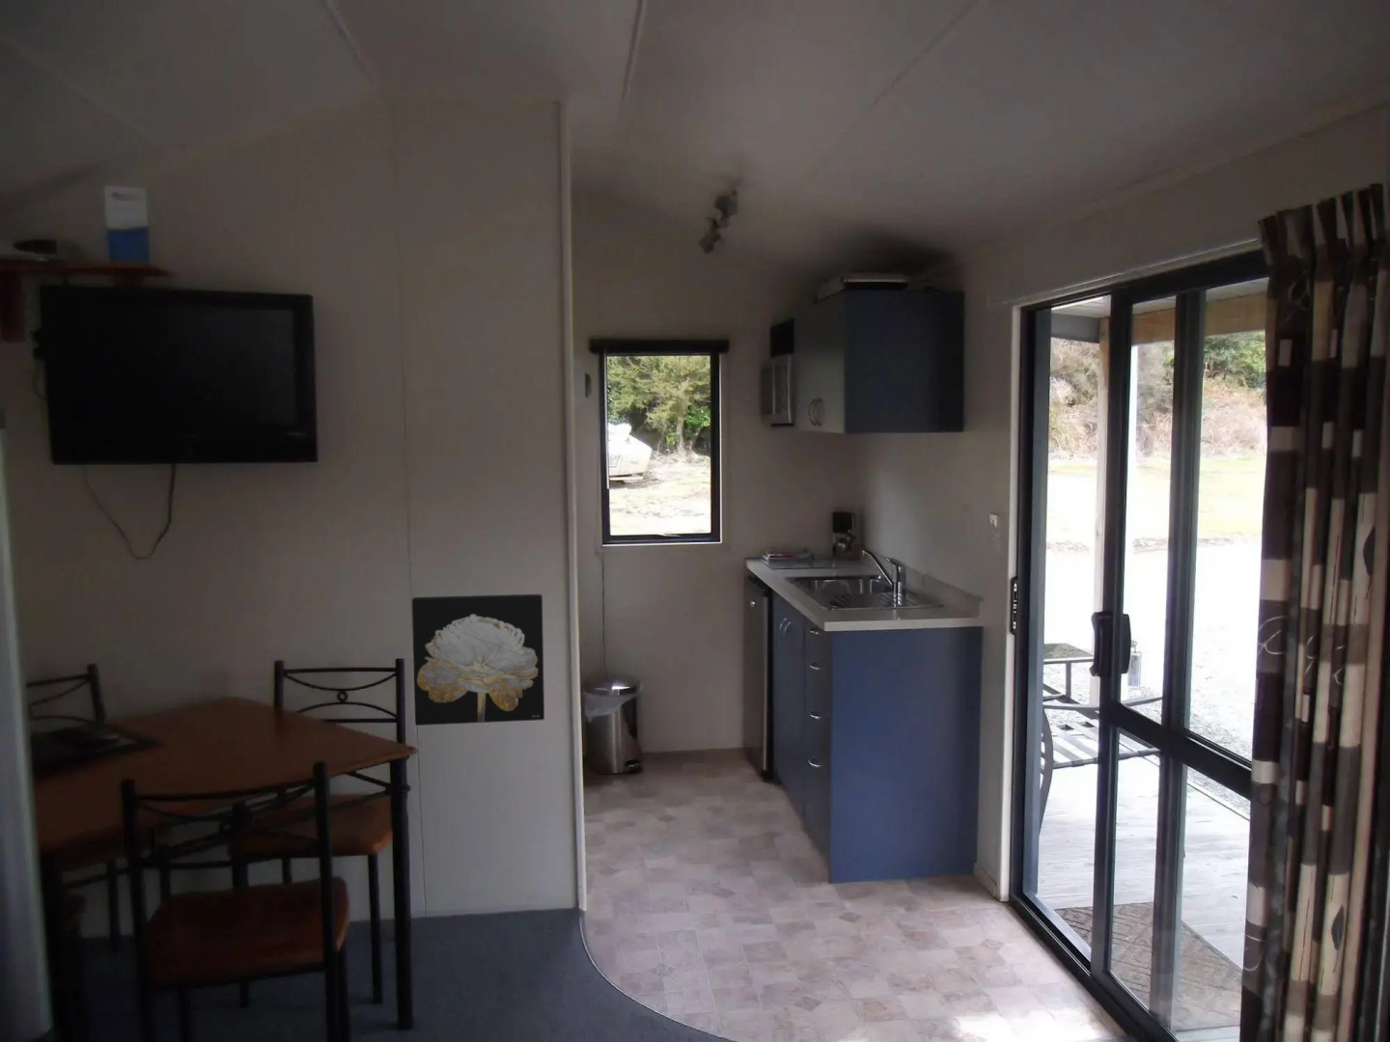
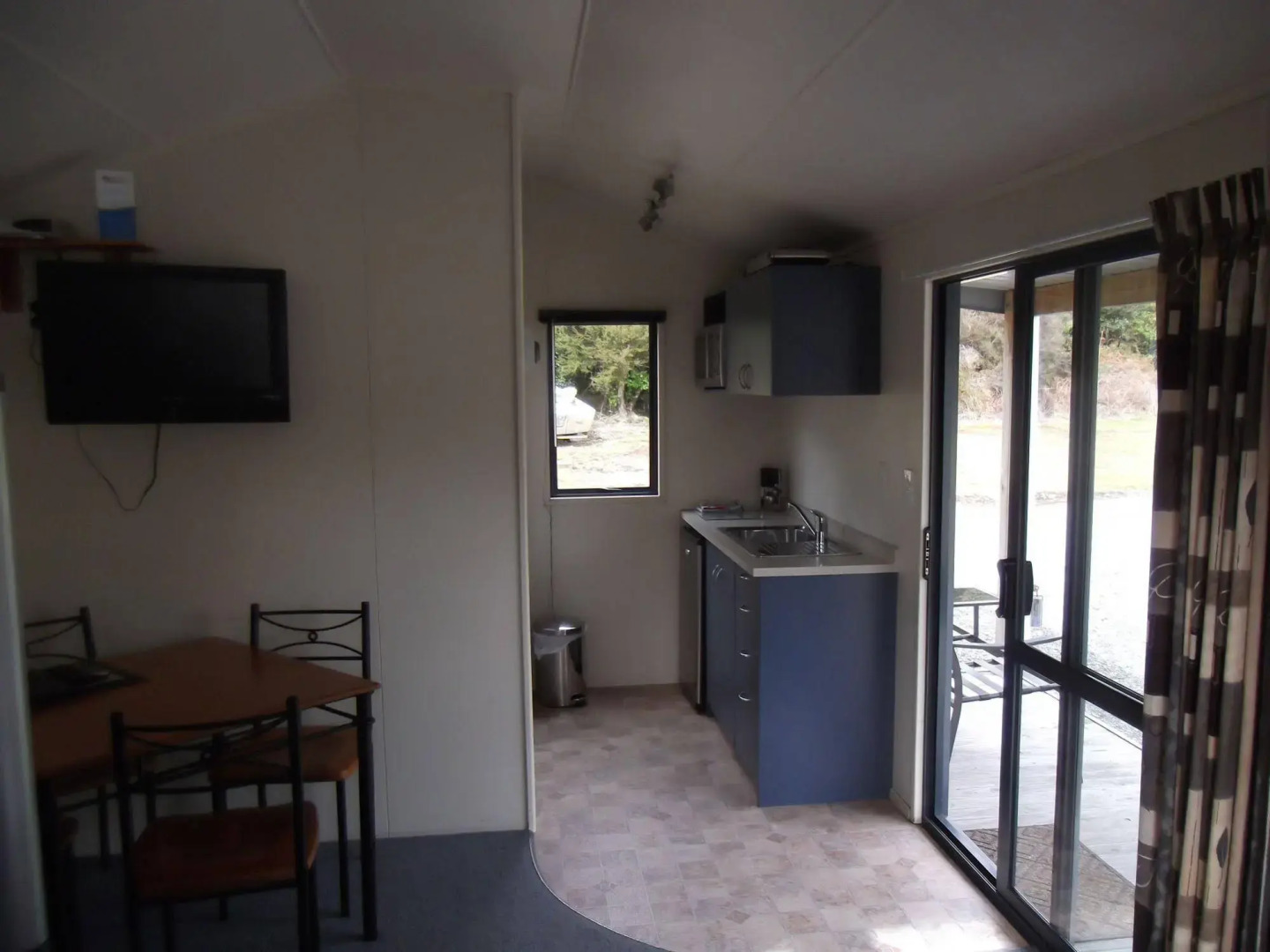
- wall art [412,593,545,727]
